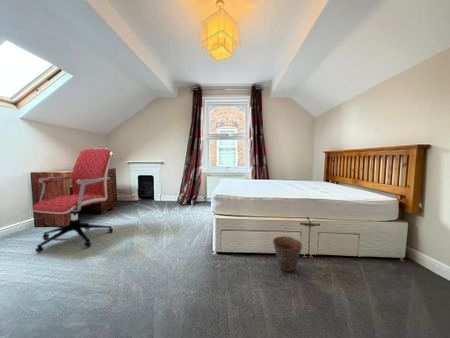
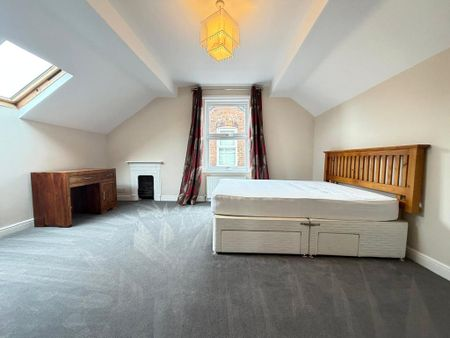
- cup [272,235,303,273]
- office chair [31,148,114,254]
